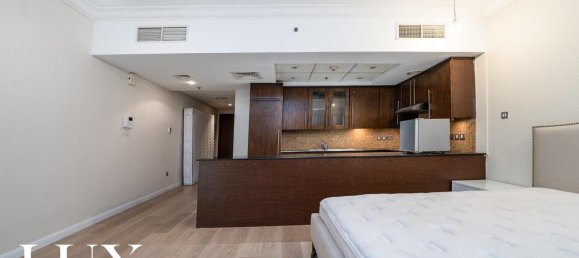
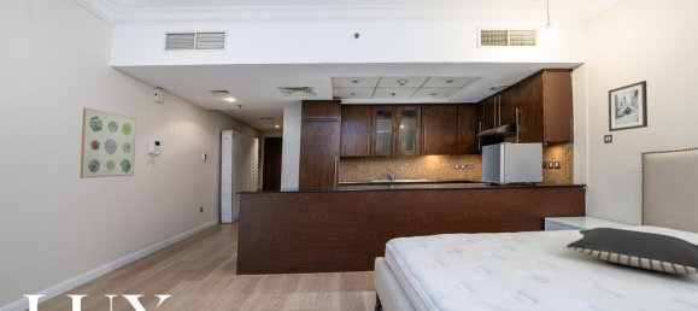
+ wall art [78,106,137,180]
+ wall art [608,80,649,133]
+ pillow [565,227,698,275]
